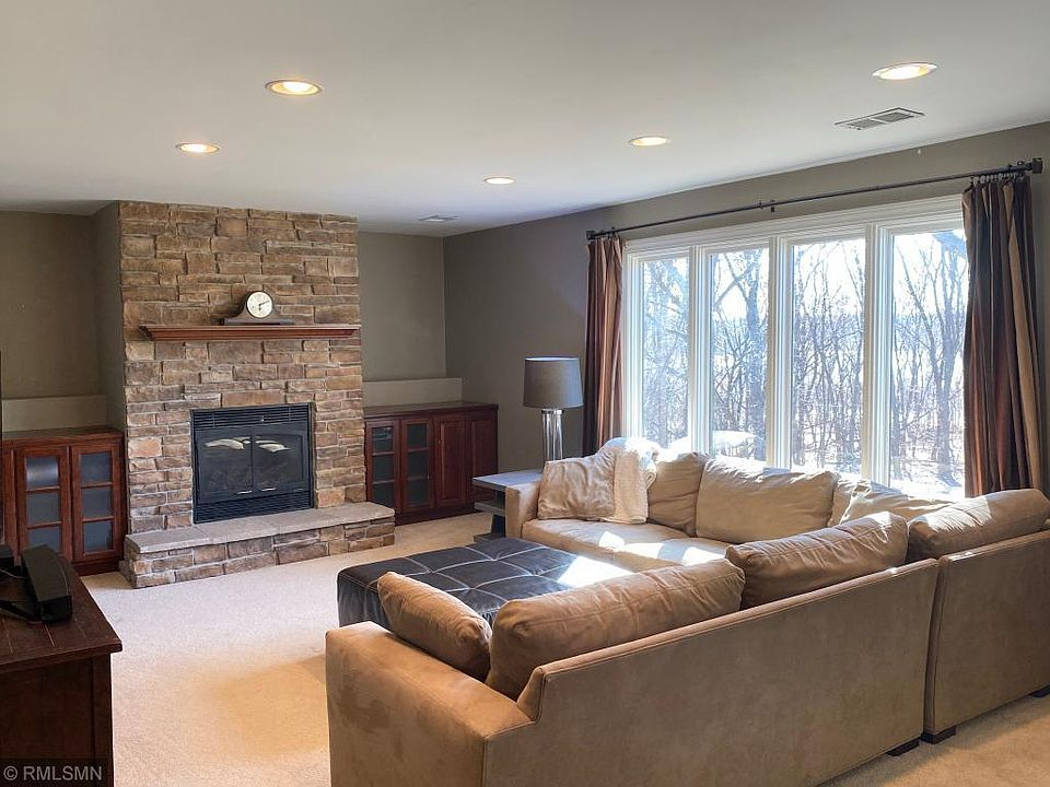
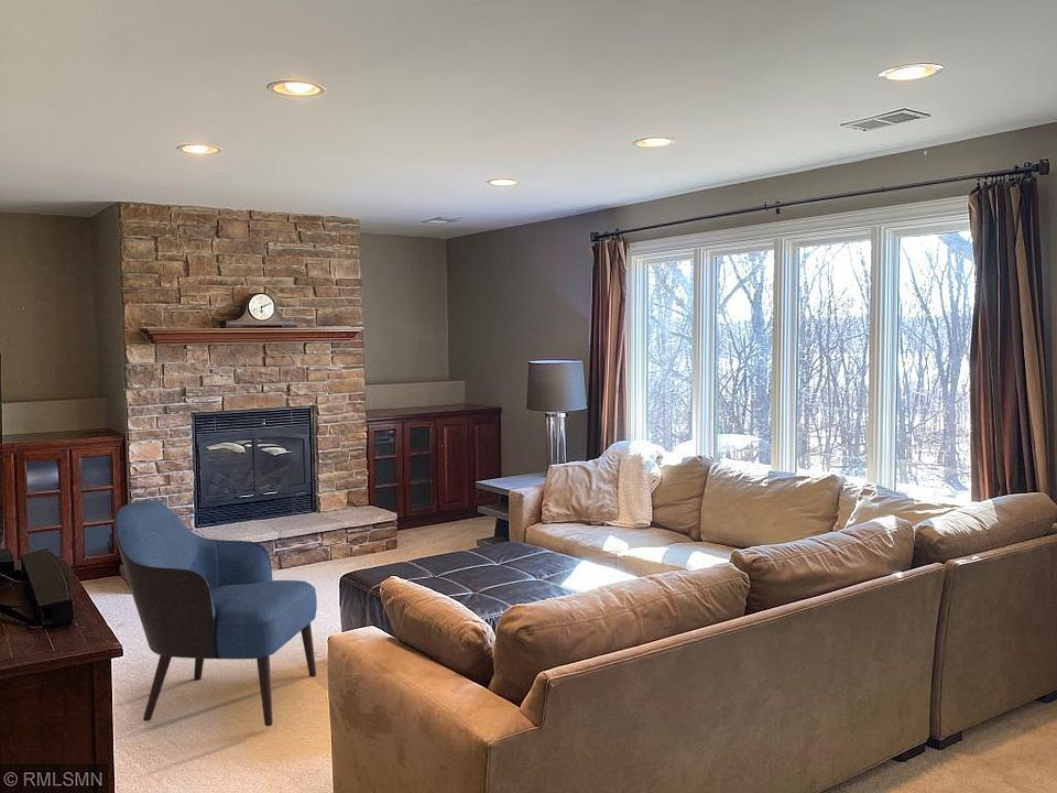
+ armchair [113,499,318,727]
